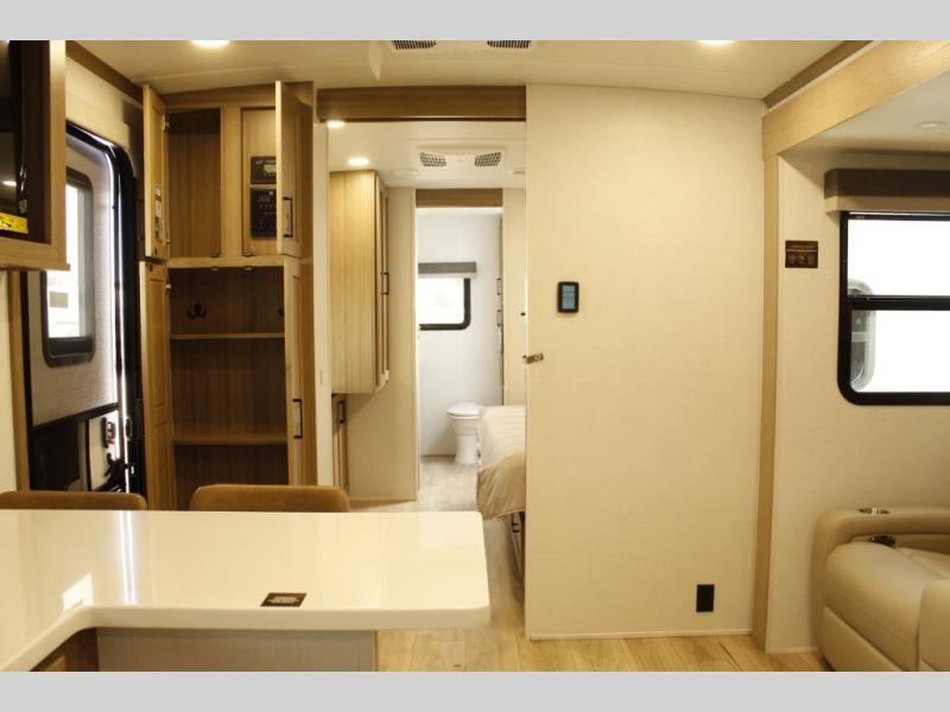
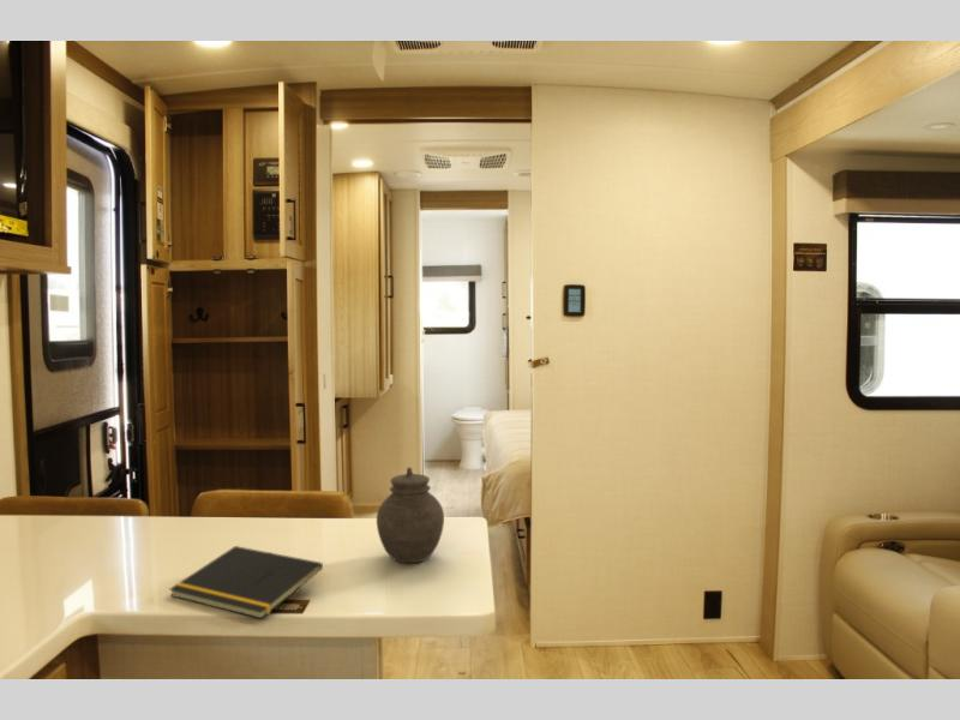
+ notepad [168,545,324,620]
+ jar [376,466,445,564]
